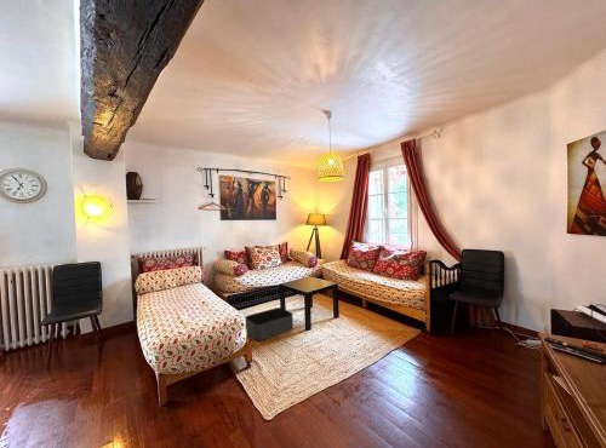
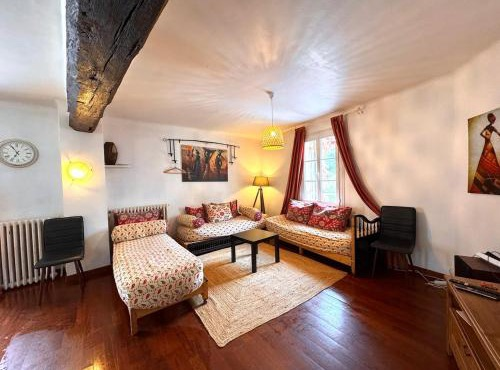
- storage bin [245,306,295,341]
